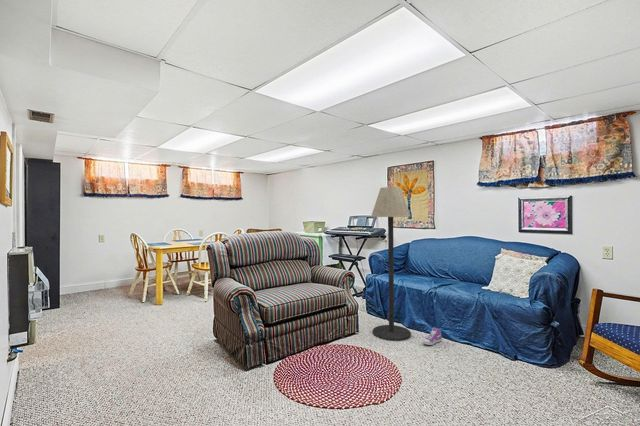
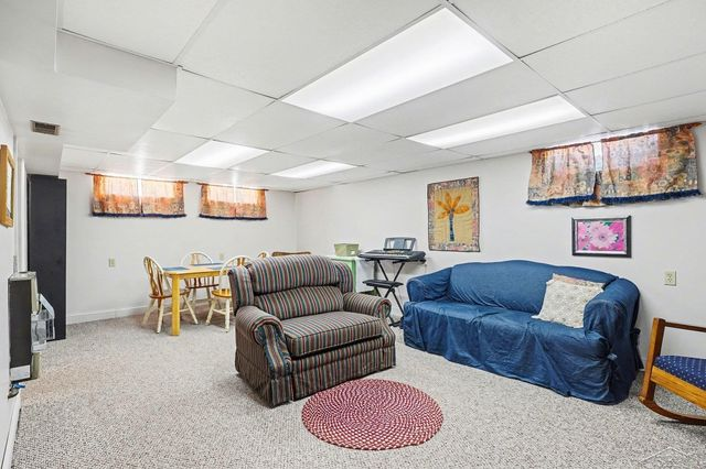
- floor lamp [370,186,412,342]
- sneaker [422,326,443,346]
